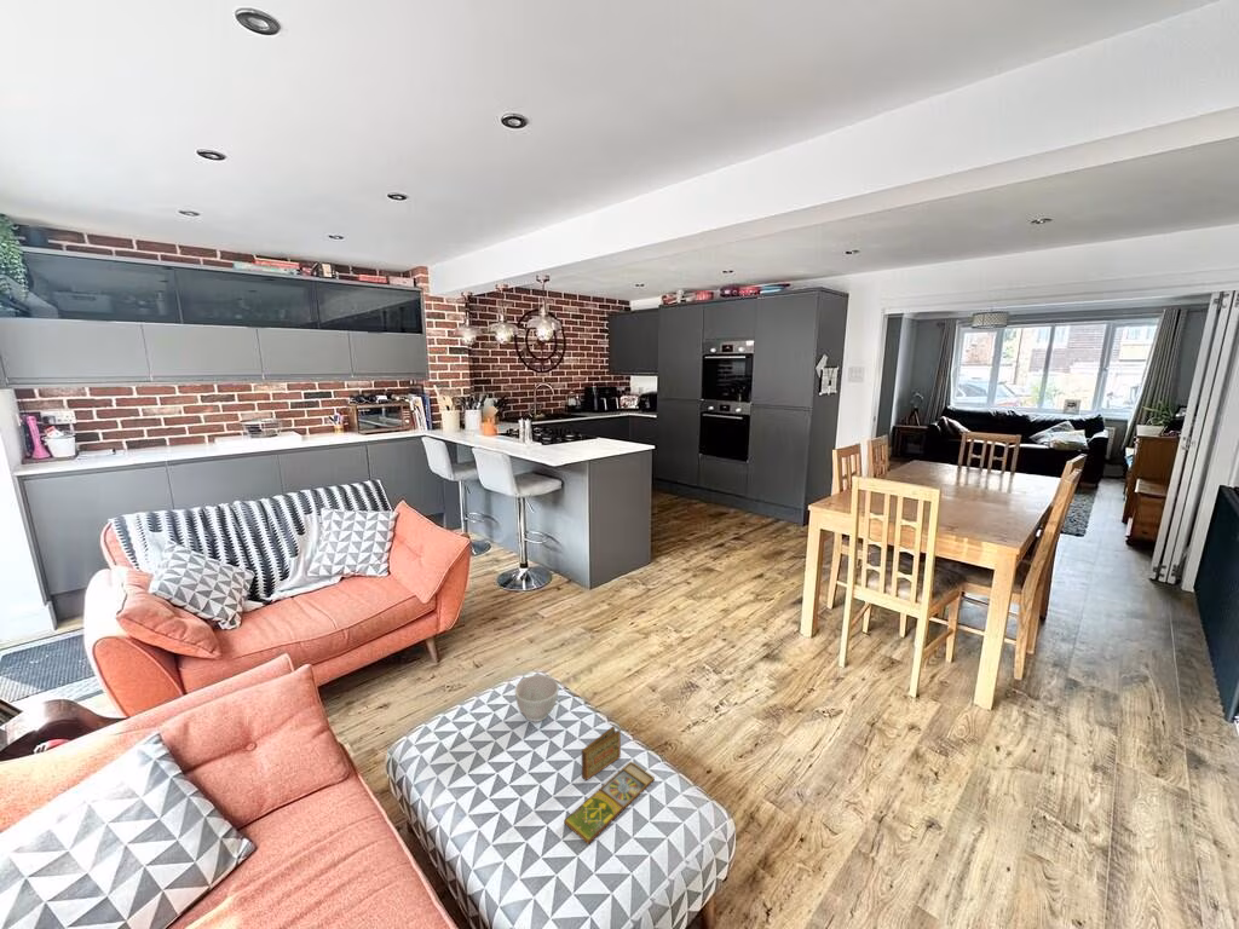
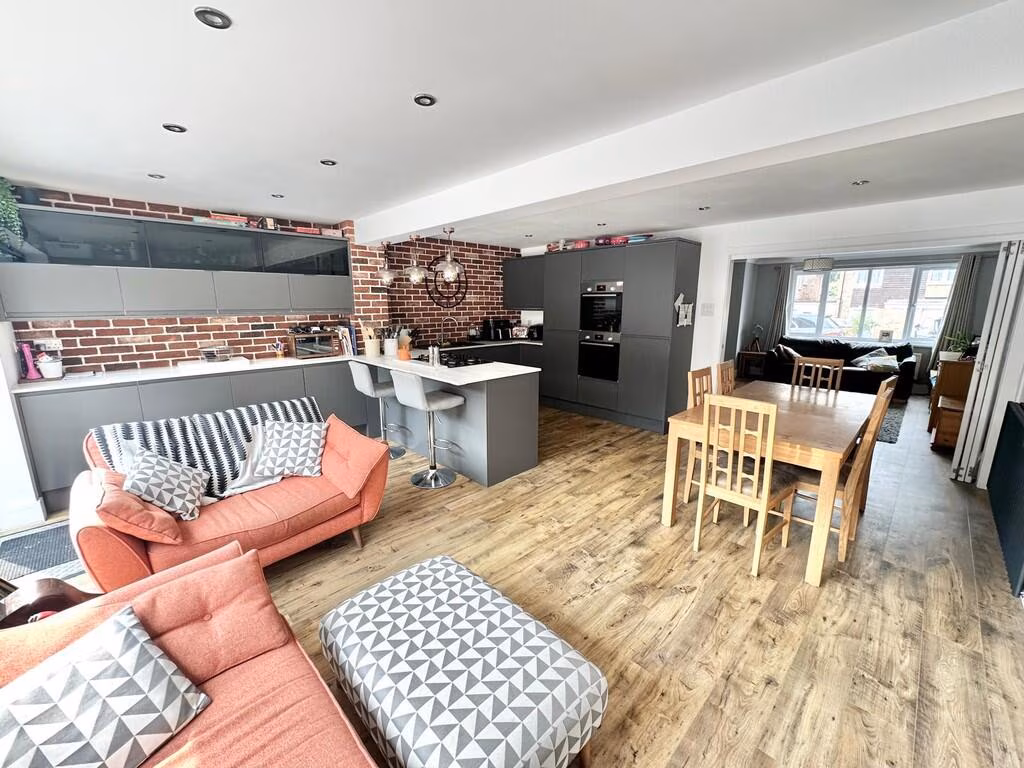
- bowl [514,674,560,723]
- board game [563,725,656,846]
